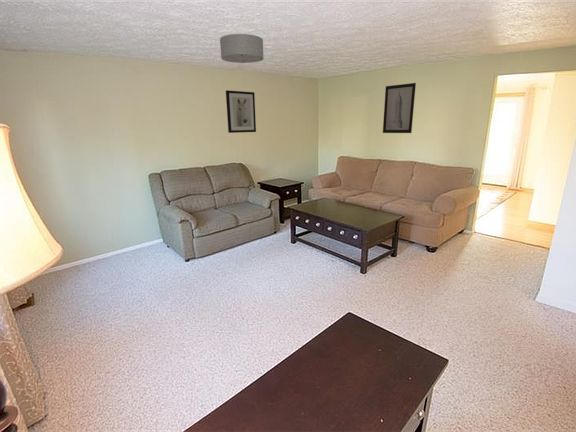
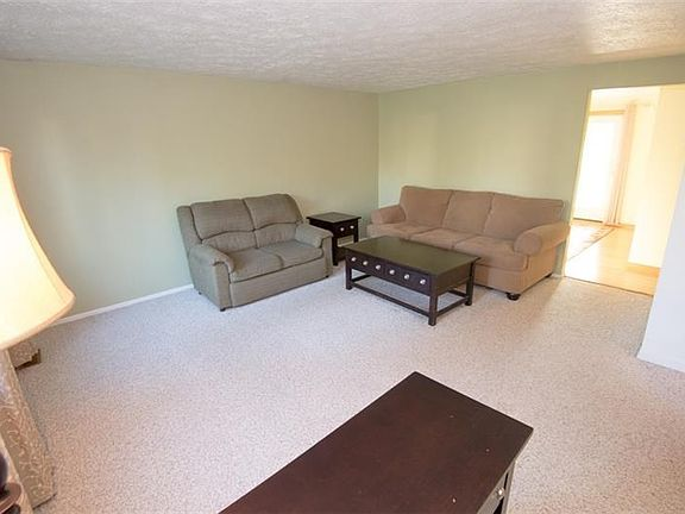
- ceiling light [219,33,264,64]
- wall art [382,82,417,134]
- wall art [225,89,257,134]
